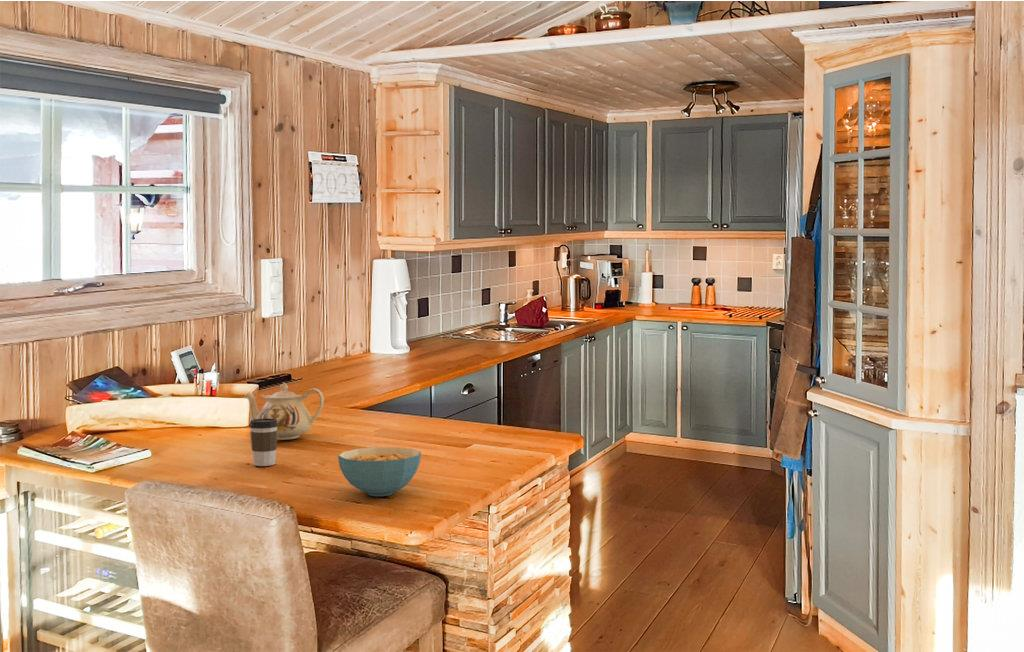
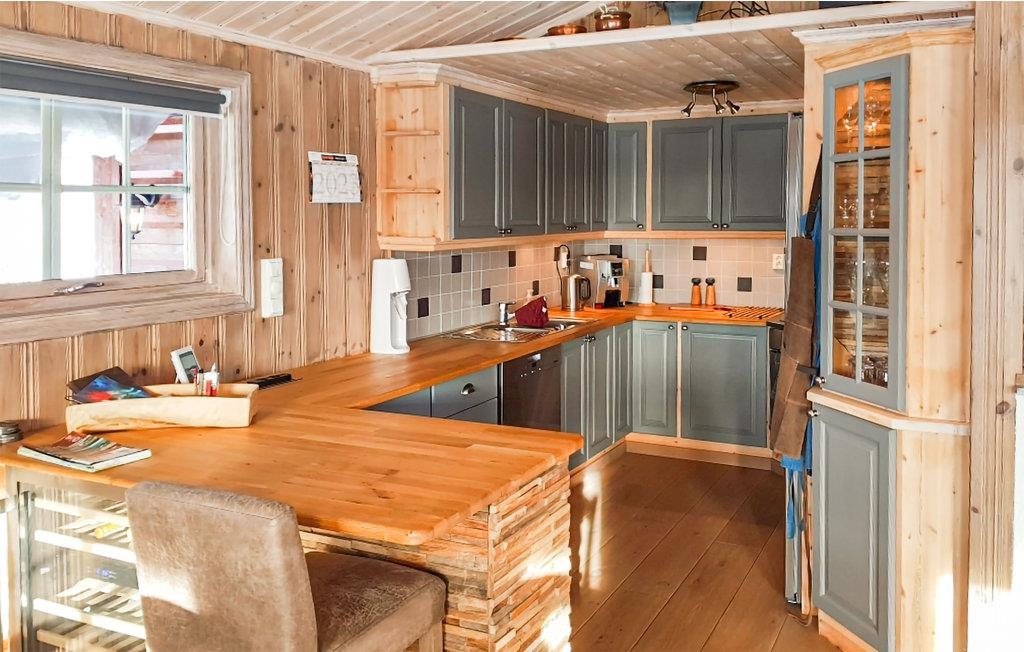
- cereal bowl [337,446,422,497]
- coffee cup [248,418,278,467]
- teapot [243,381,325,441]
